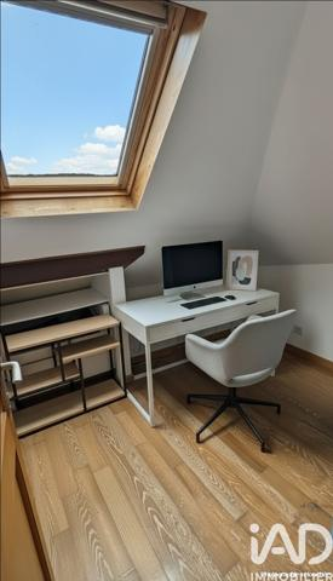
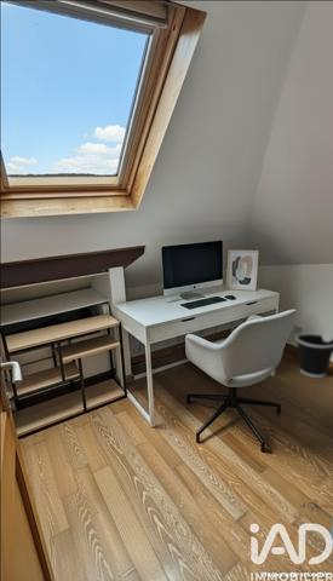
+ wastebasket [294,332,333,379]
